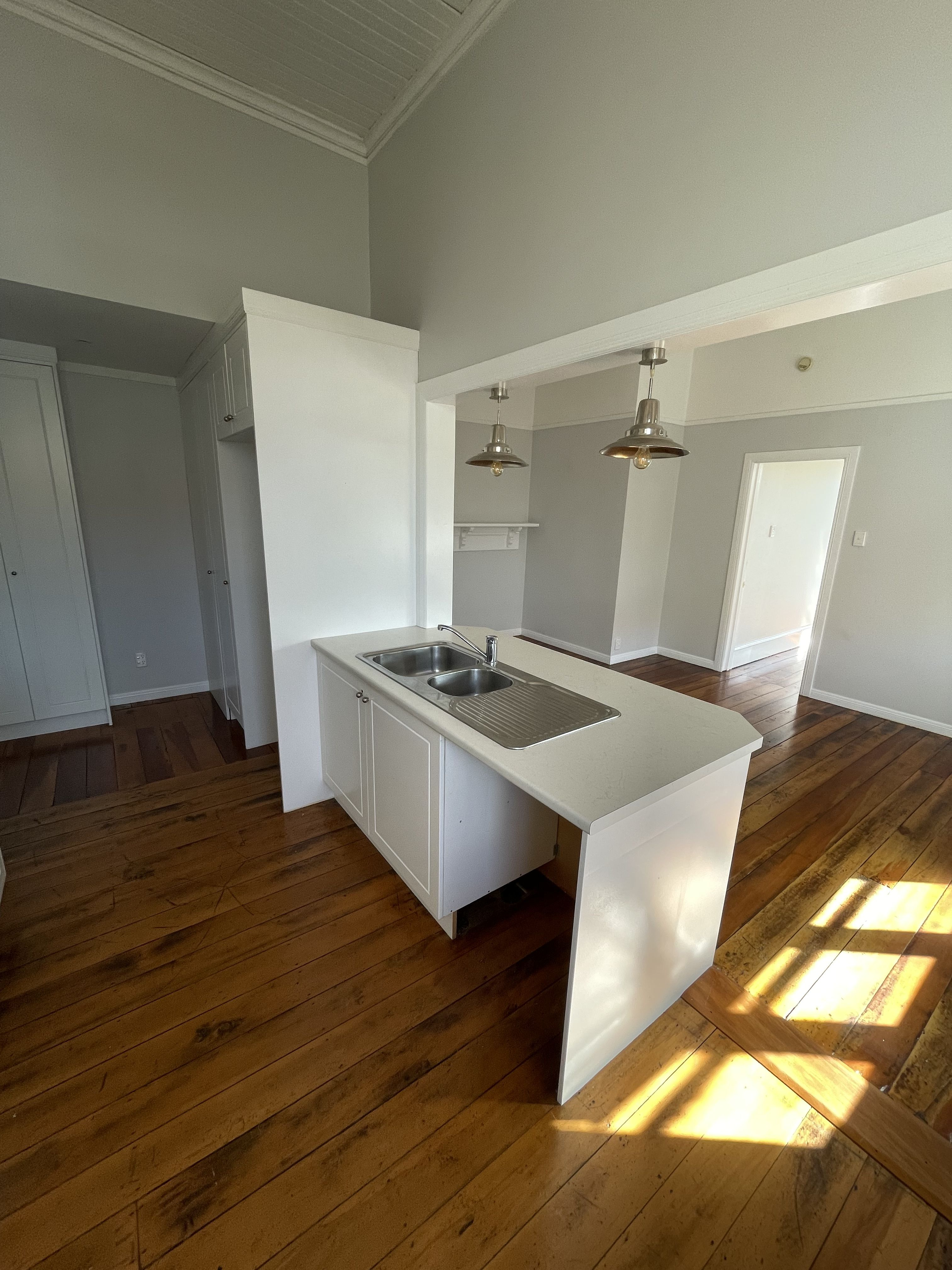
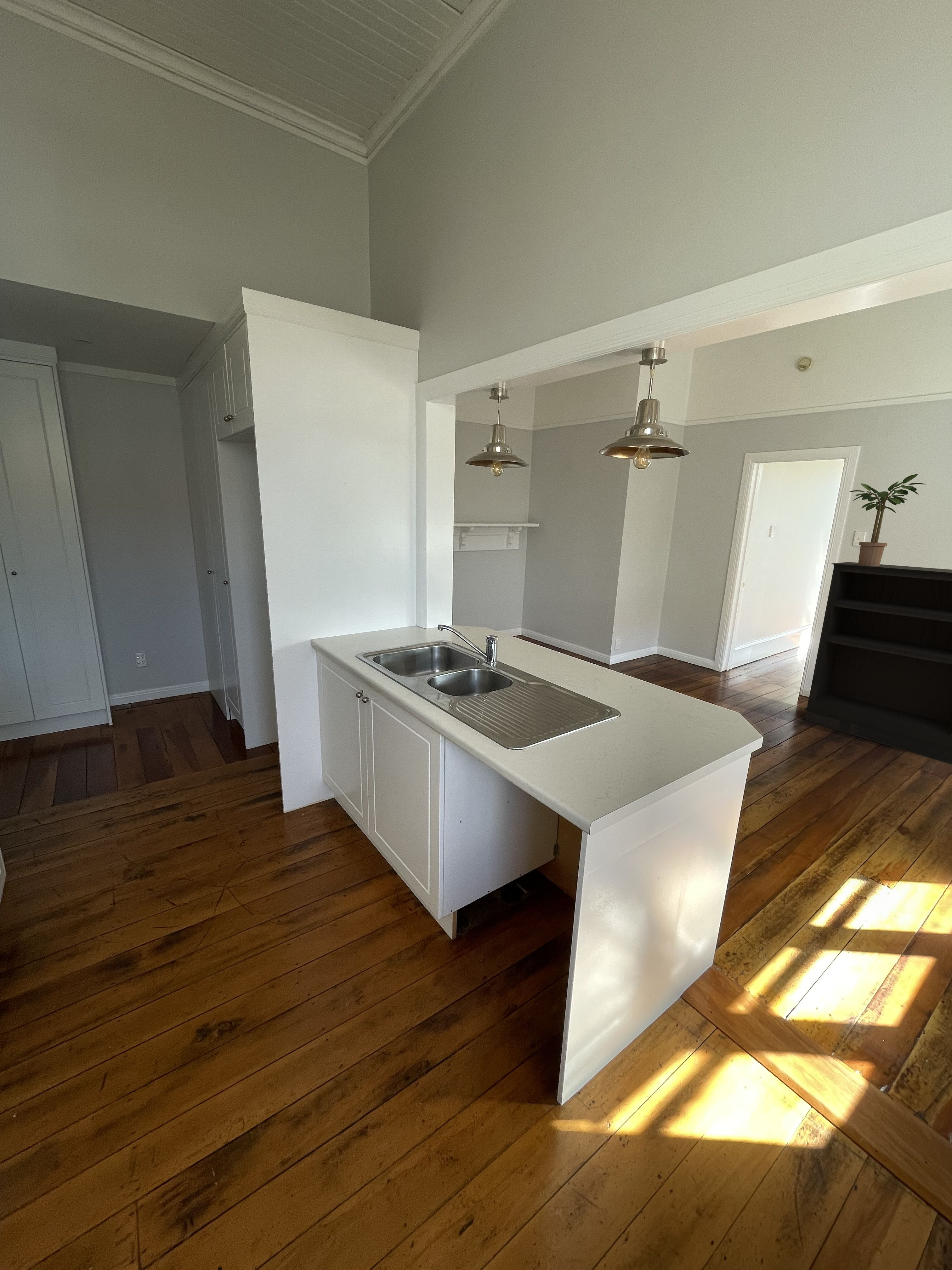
+ bookshelf [804,562,952,765]
+ potted plant [849,474,927,566]
